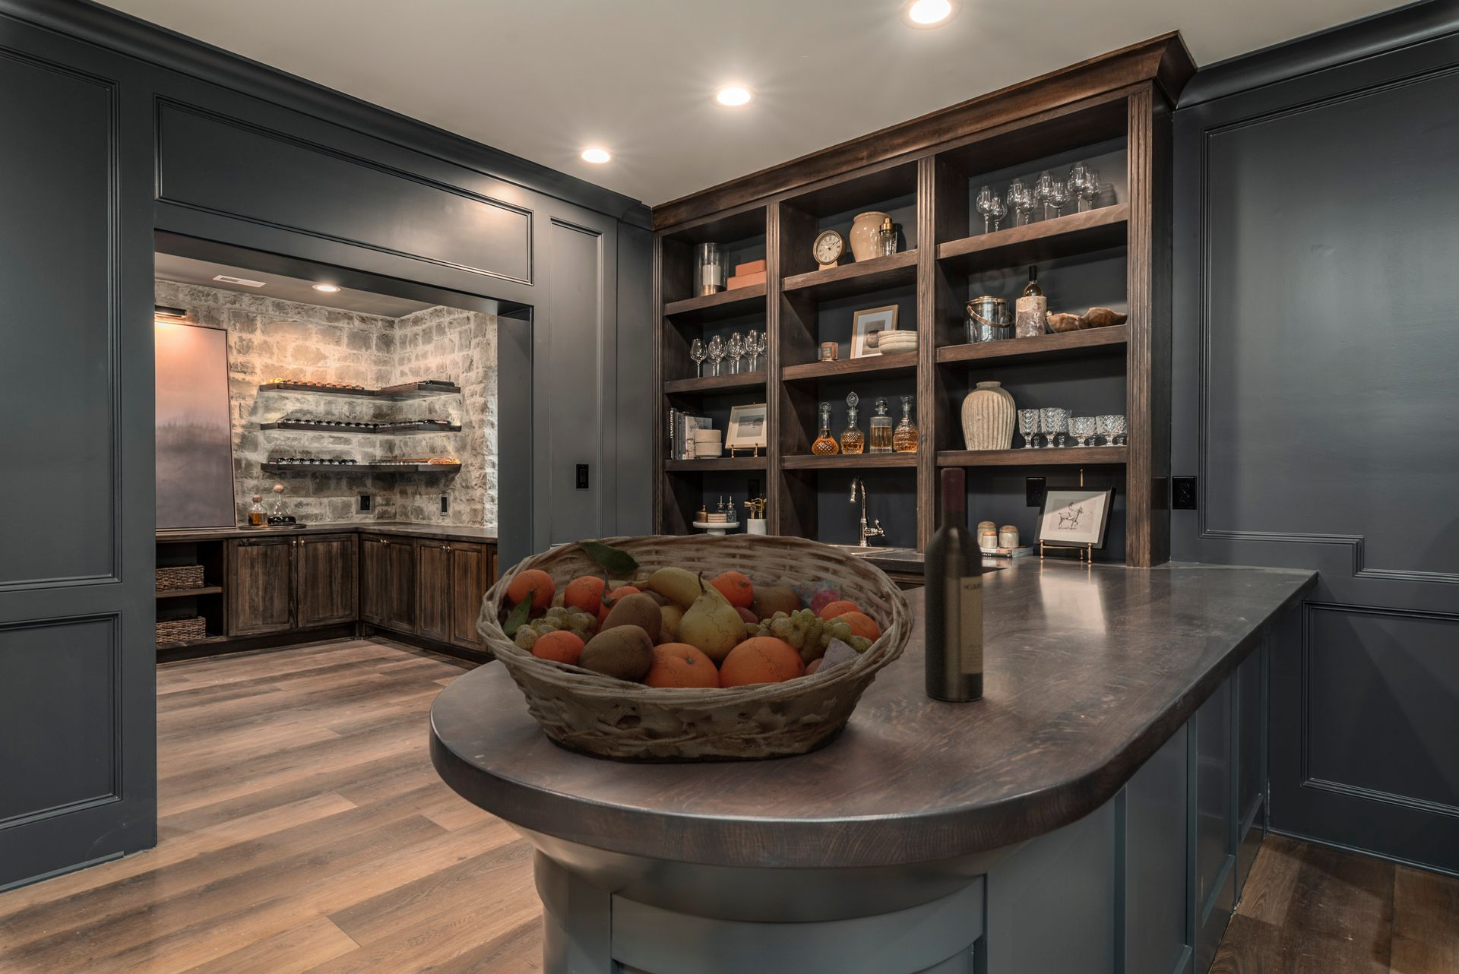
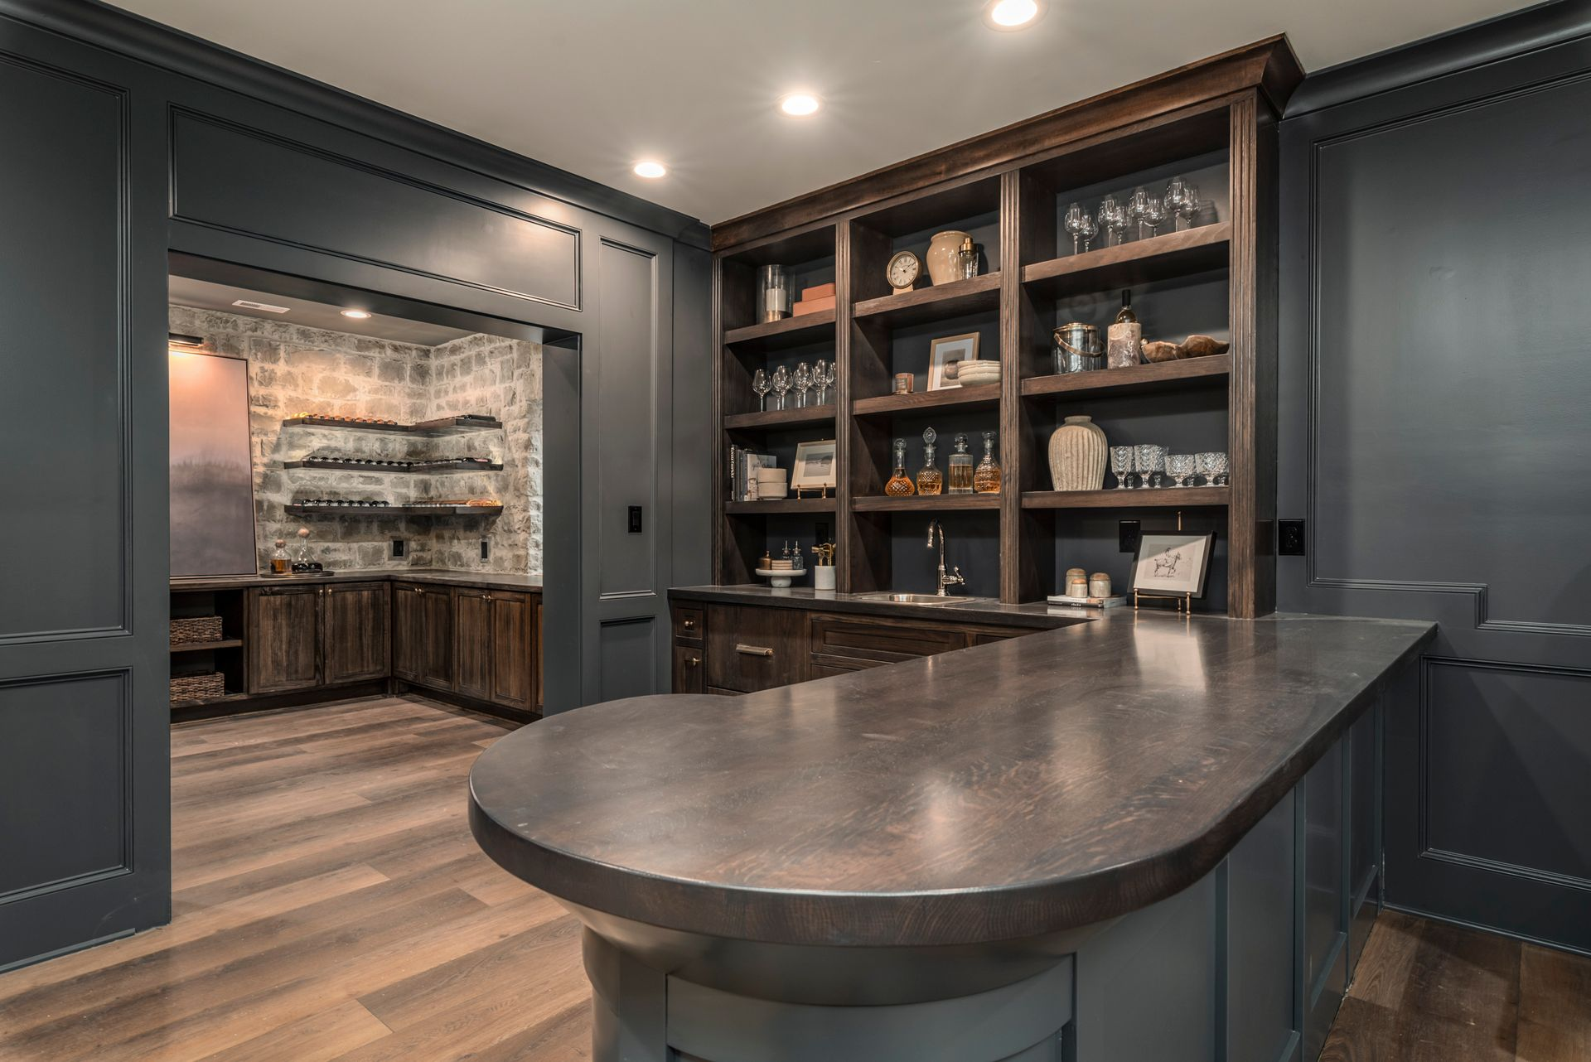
- fruit basket [474,533,915,763]
- wine bottle [923,467,984,702]
